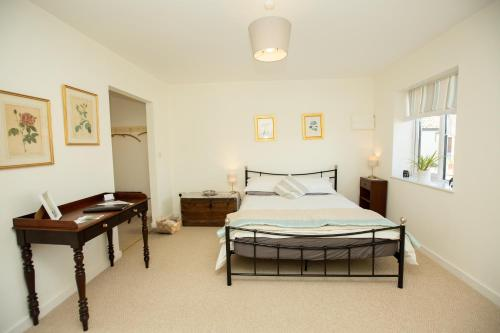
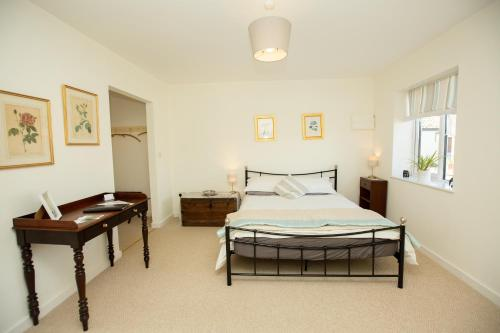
- woven basket [155,214,182,235]
